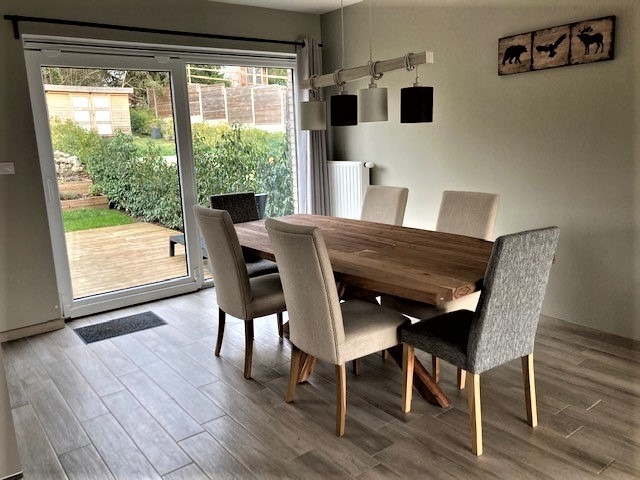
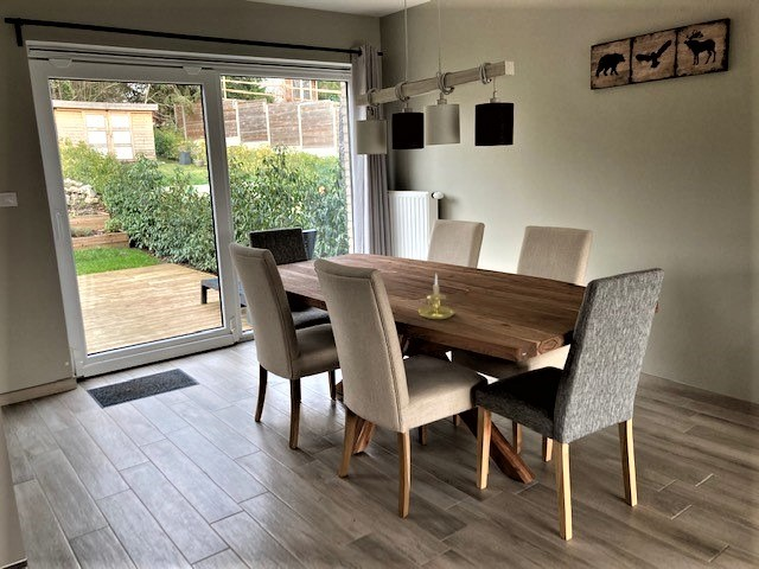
+ candle holder [417,273,455,320]
